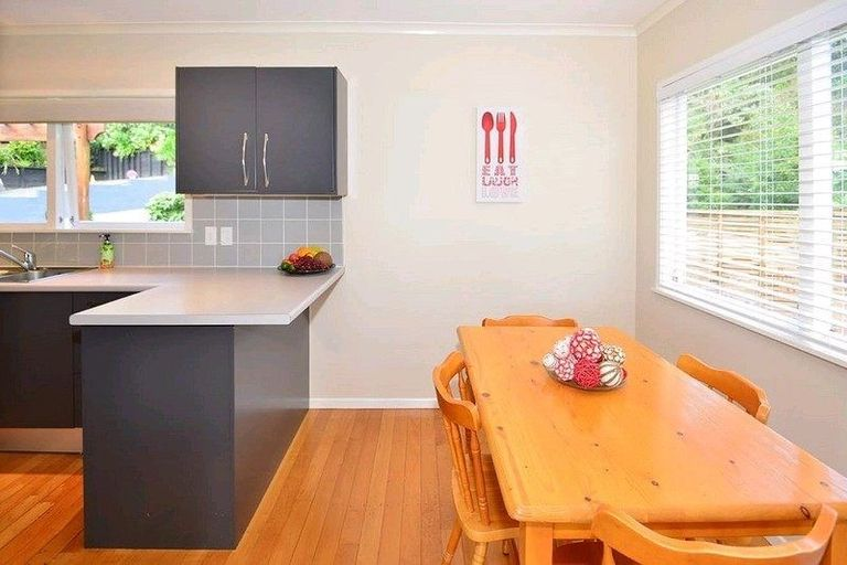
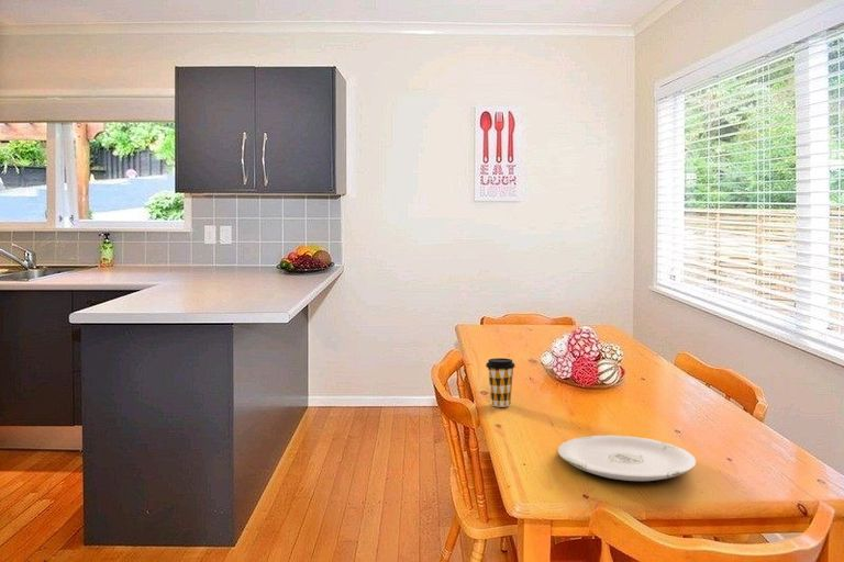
+ coffee cup [485,357,517,408]
+ plate [557,435,697,482]
